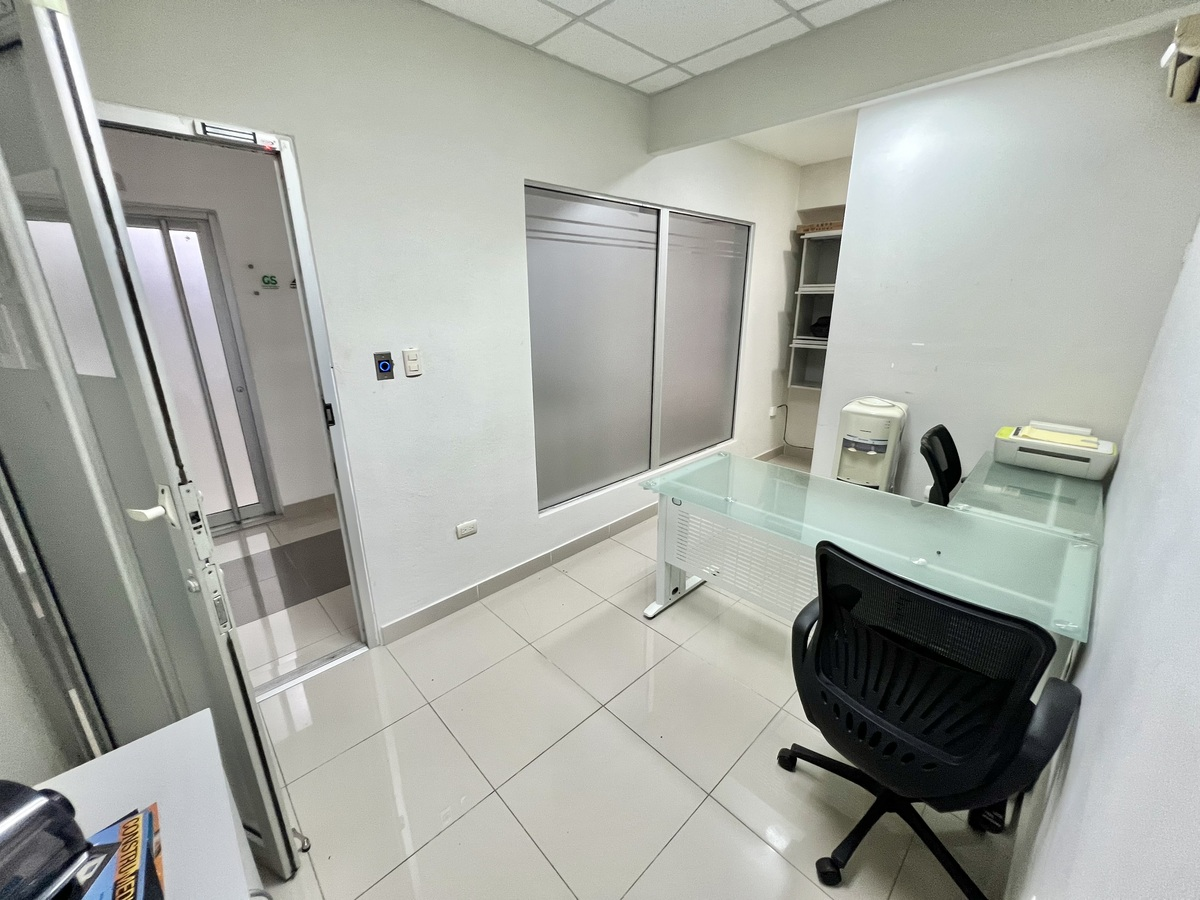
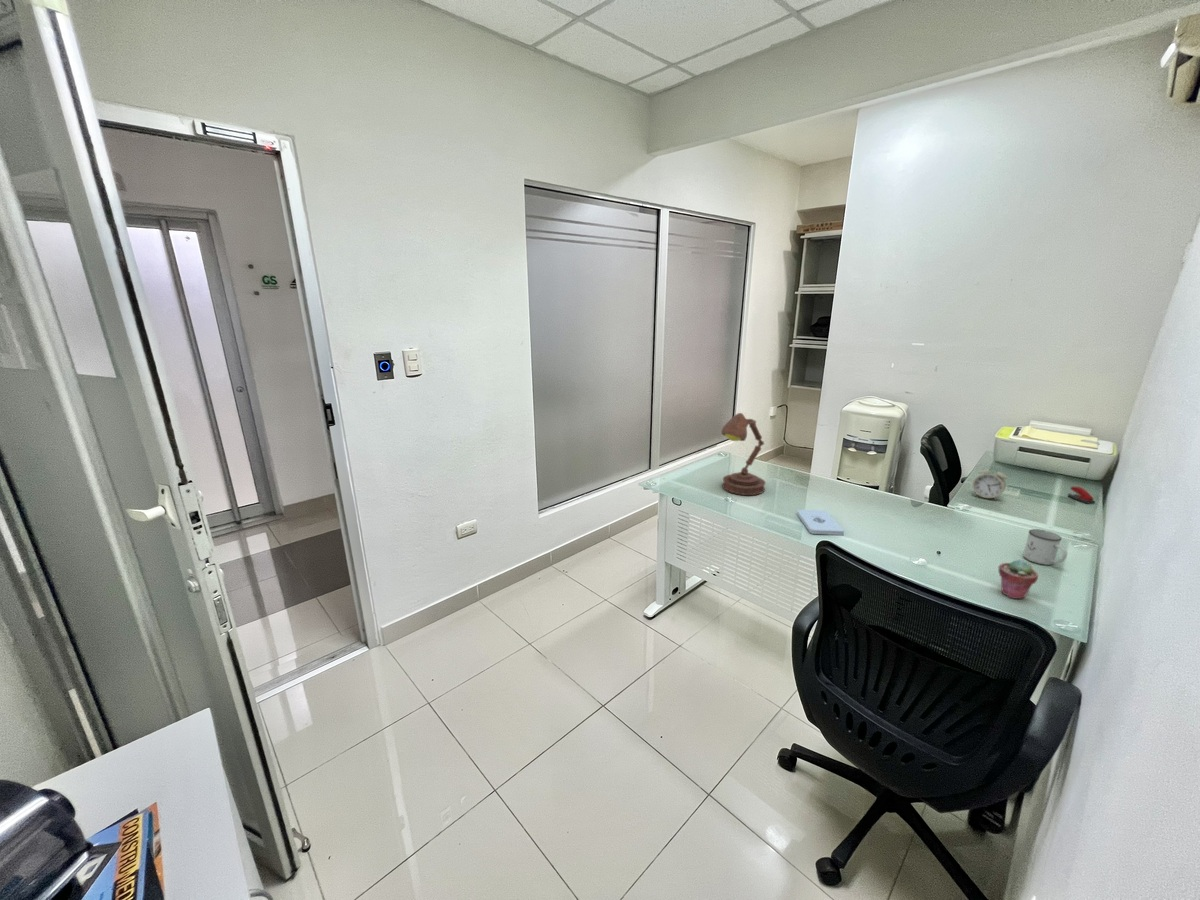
+ stapler [1067,486,1096,504]
+ potted succulent [997,559,1039,600]
+ mug [1022,528,1068,566]
+ desk lamp [720,412,767,496]
+ notepad [796,509,845,536]
+ alarm clock [971,465,1008,501]
